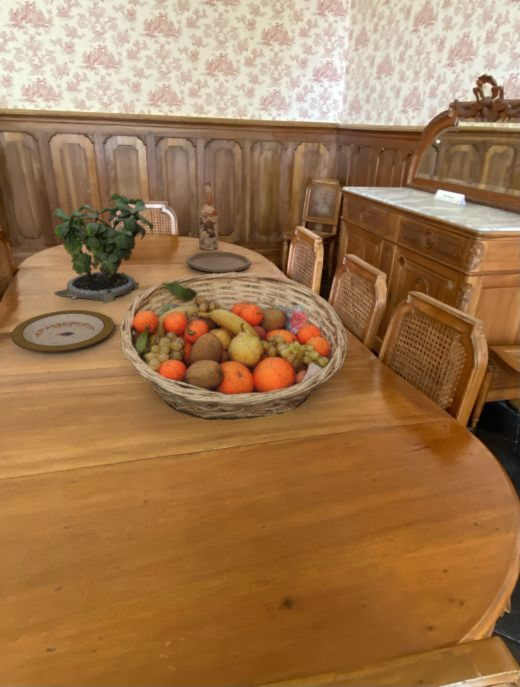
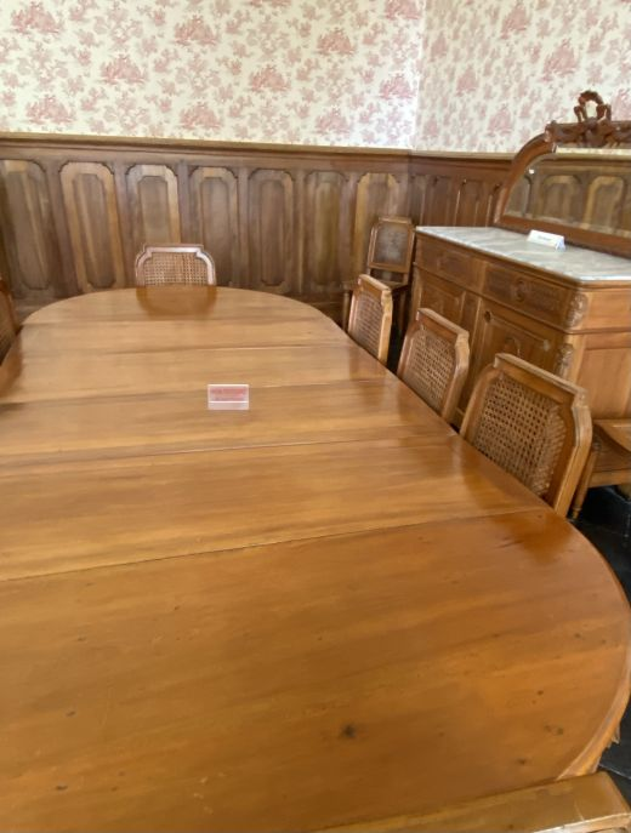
- wine bottle [197,182,219,251]
- plate [185,250,252,274]
- plate [10,309,115,353]
- potted plant [52,189,155,305]
- fruit basket [119,272,349,421]
